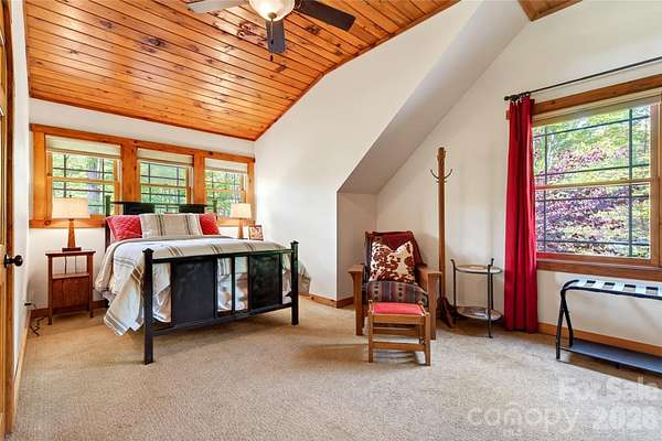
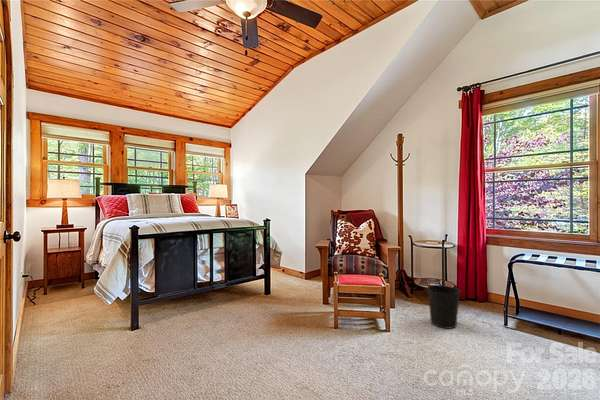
+ wastebasket [426,284,461,330]
